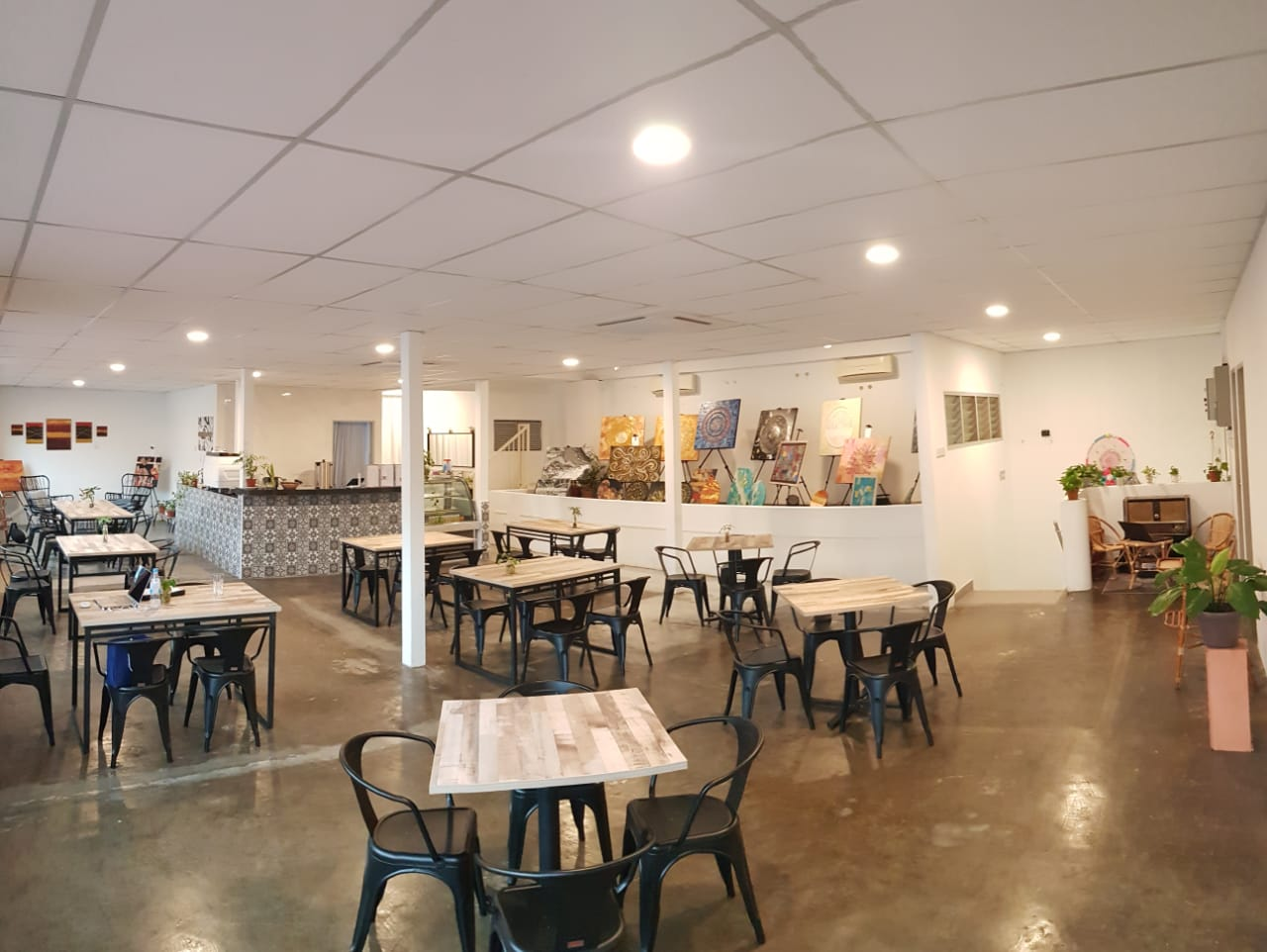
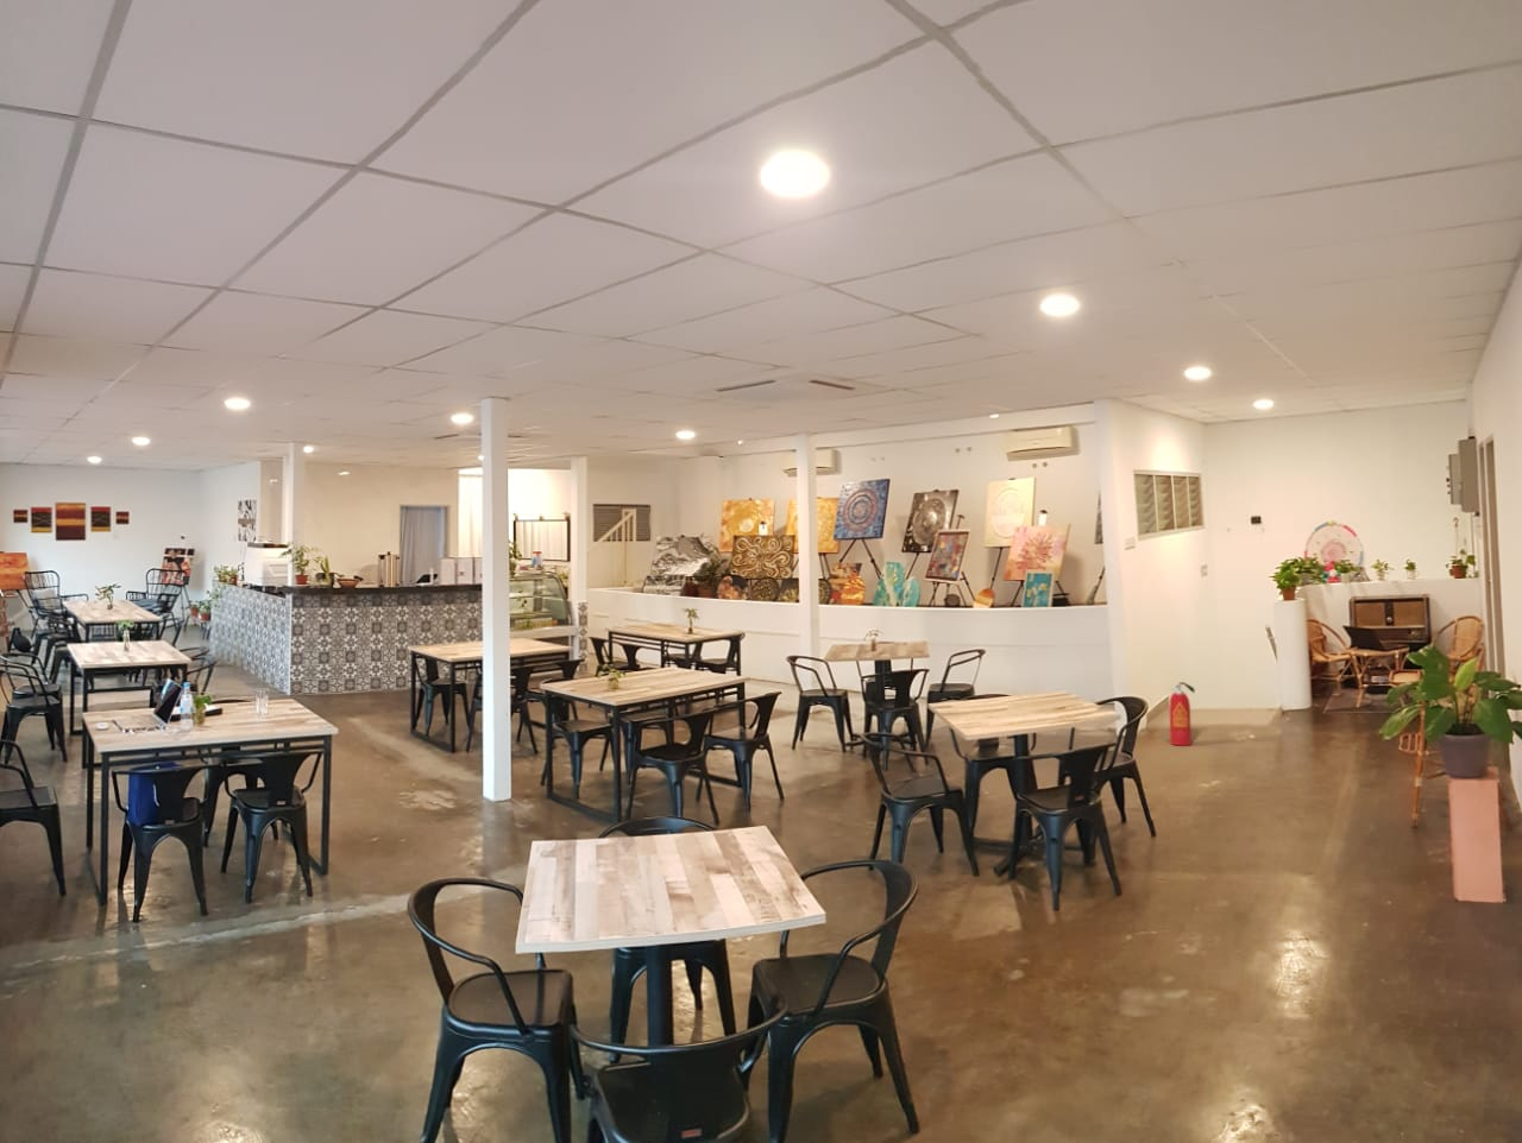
+ fire extinguisher [1166,681,1196,746]
